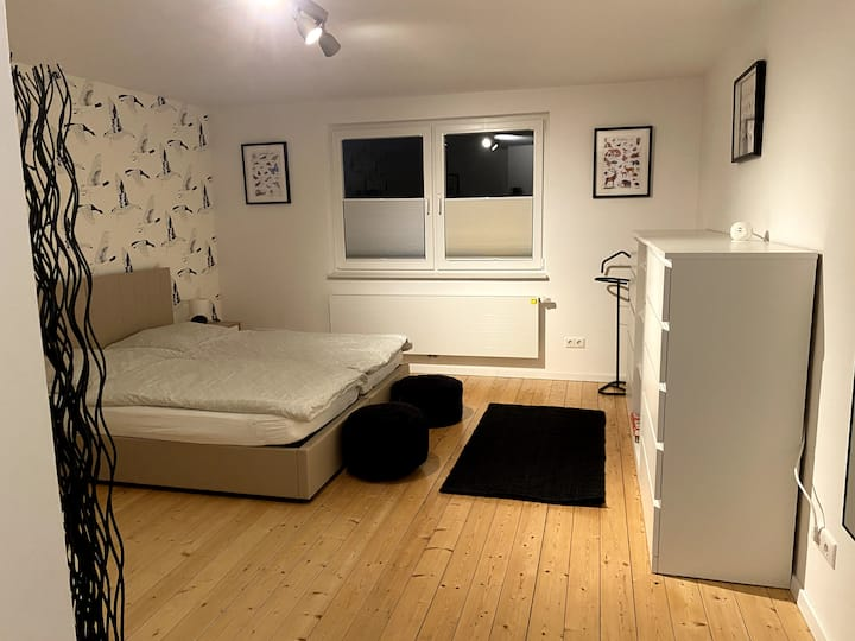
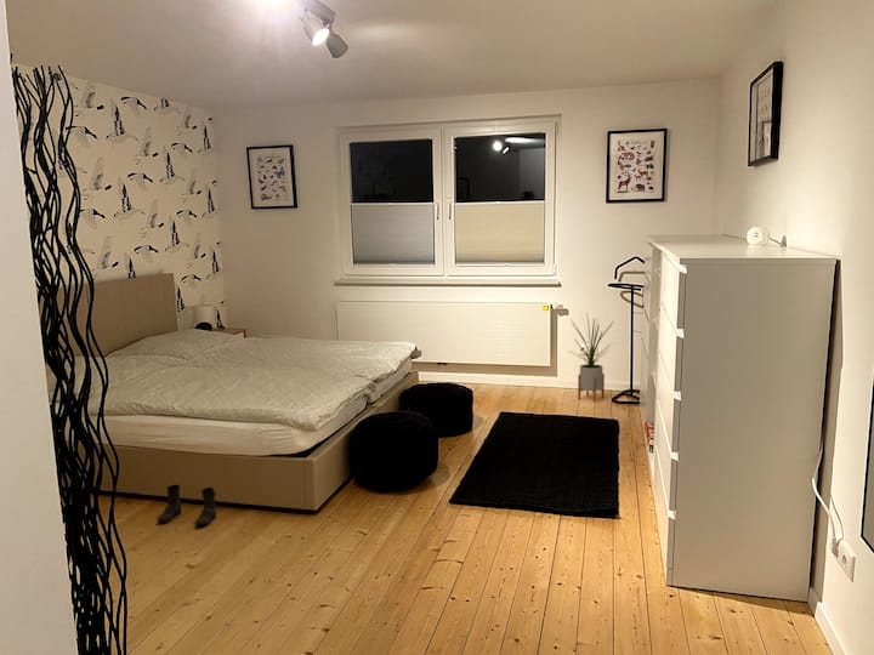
+ boots [157,483,217,526]
+ house plant [567,312,614,403]
